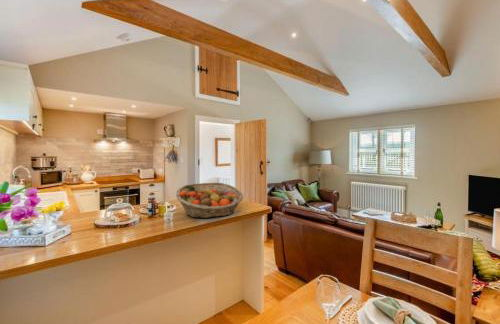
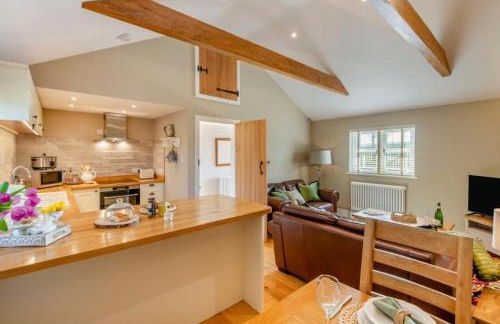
- fruit basket [175,182,244,219]
